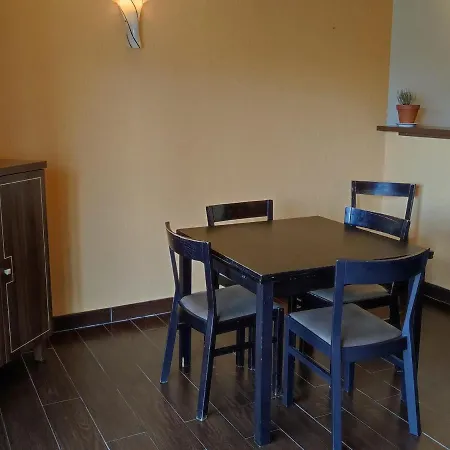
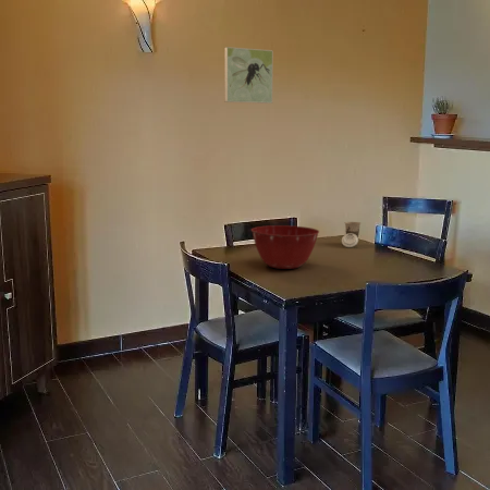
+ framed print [223,46,274,105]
+ mixing bowl [250,224,320,270]
+ cup [341,221,362,248]
